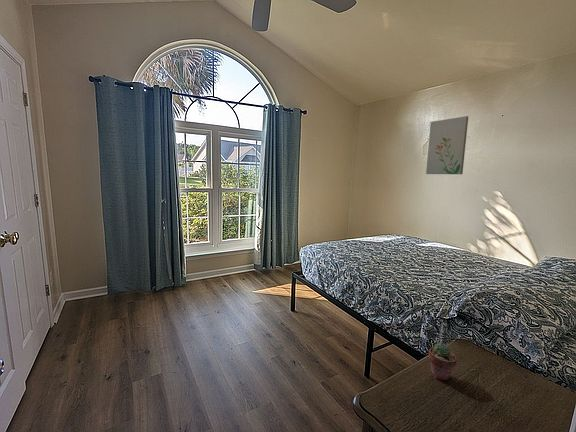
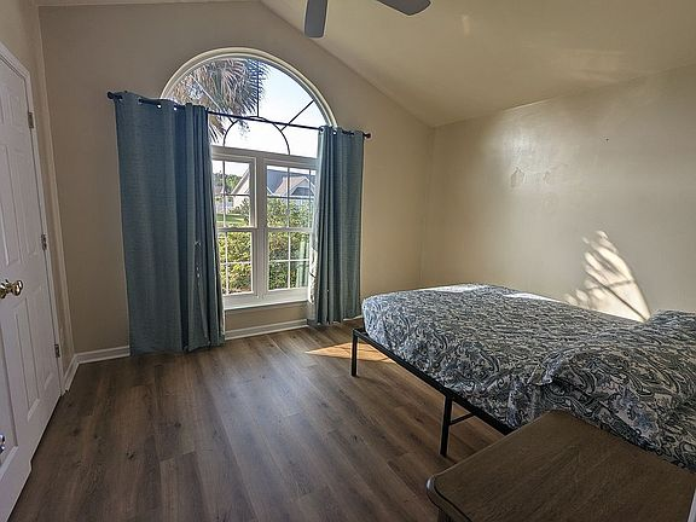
- potted succulent [428,342,458,382]
- wall art [425,115,469,175]
